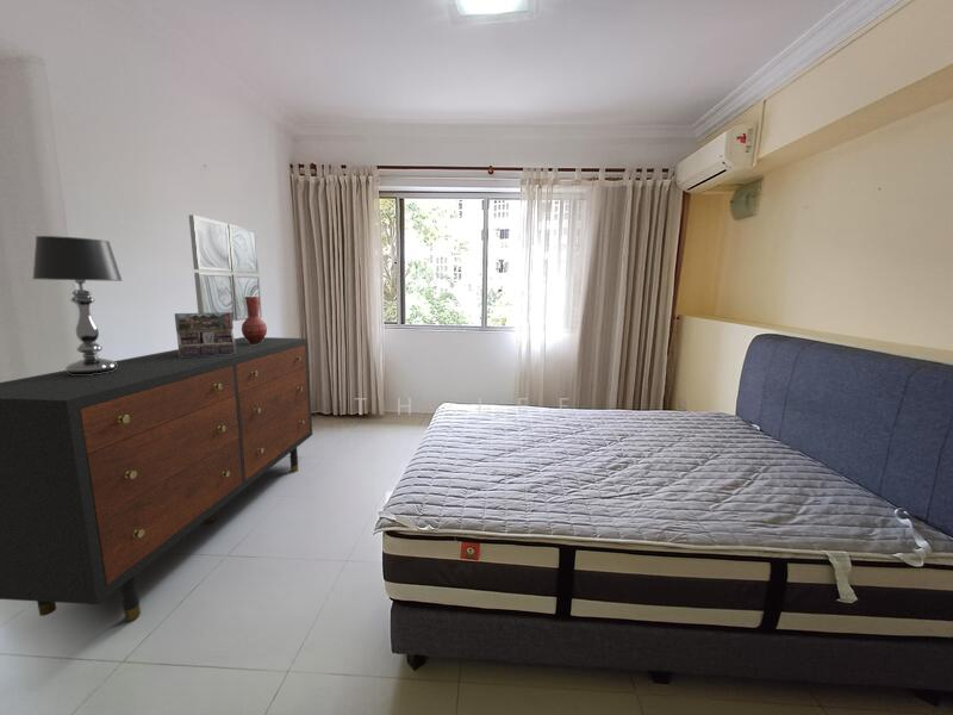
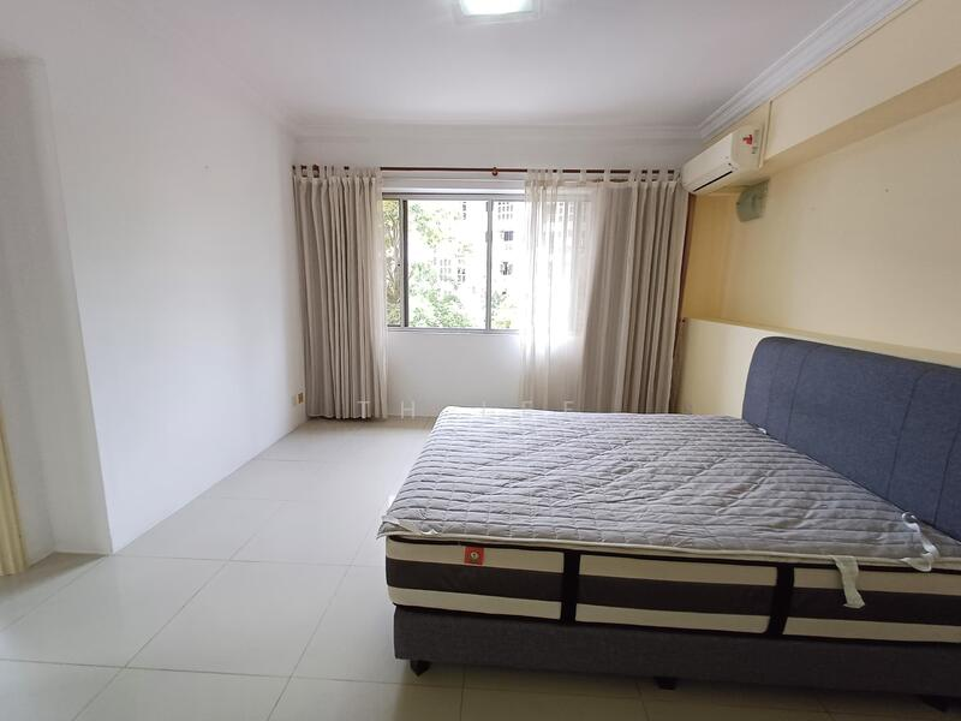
- table lamp [31,235,124,375]
- wall art [188,214,263,322]
- dresser [0,336,313,622]
- jewelry box [174,312,236,358]
- vase [241,297,268,344]
